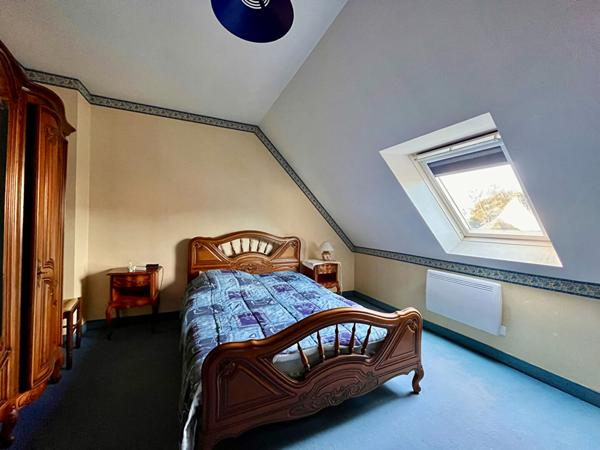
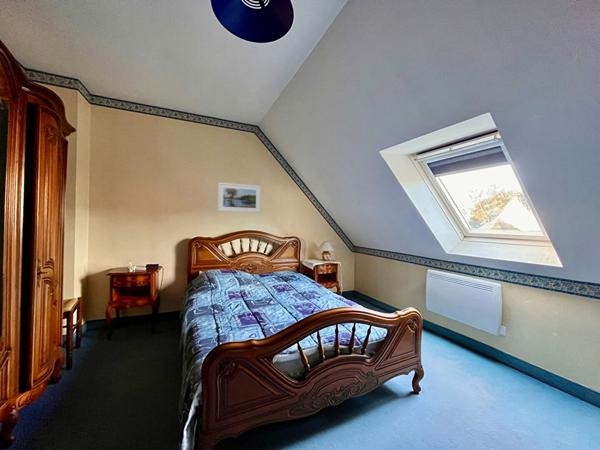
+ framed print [217,182,262,214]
